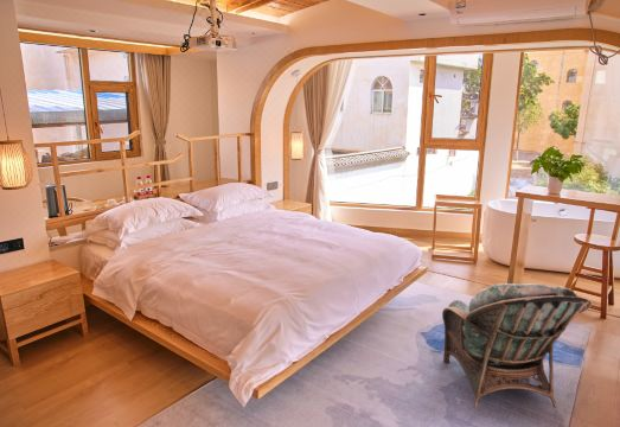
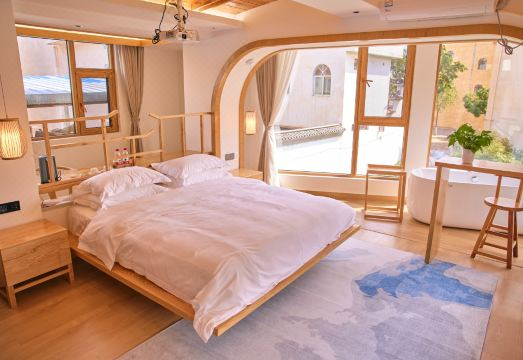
- armchair [441,282,593,409]
